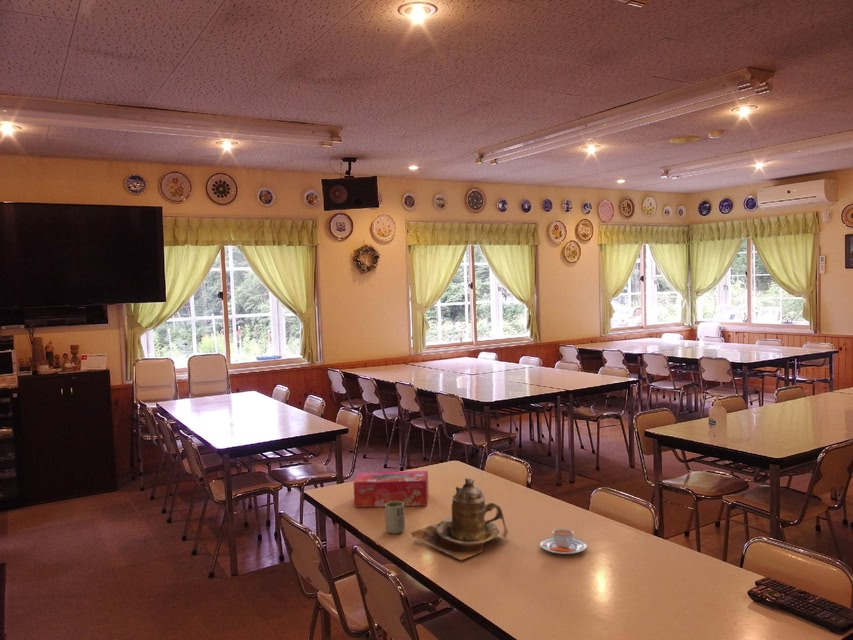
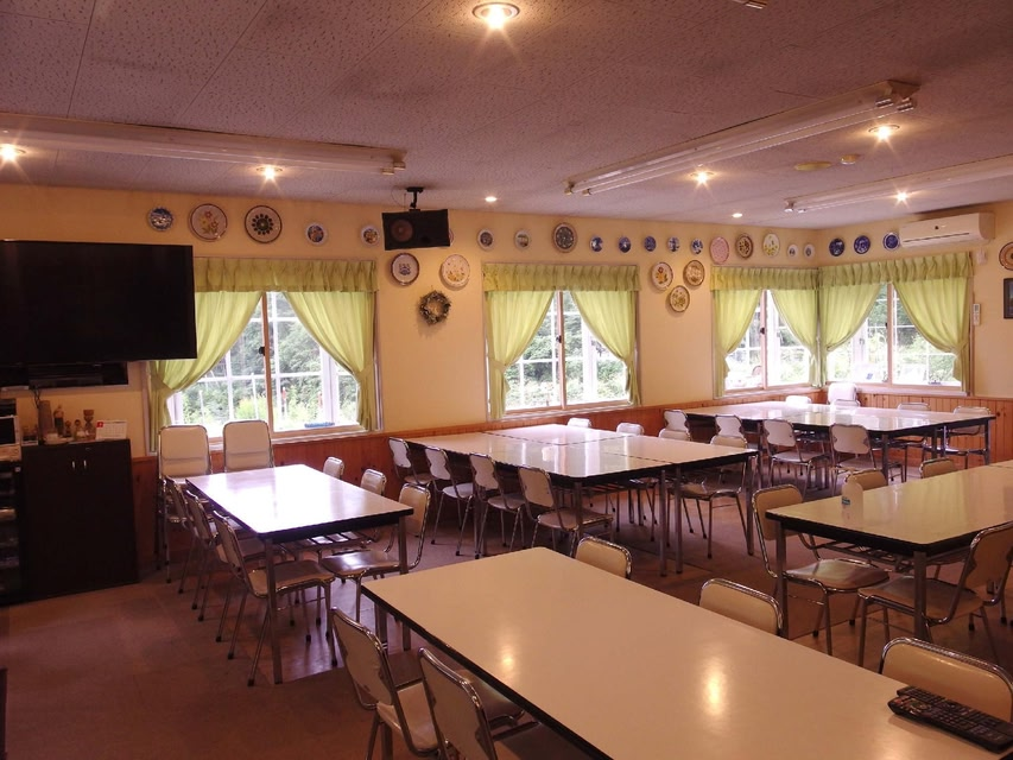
- tissue box [353,470,430,508]
- teapot [409,477,509,561]
- cup [384,501,406,535]
- teacup [539,528,588,555]
